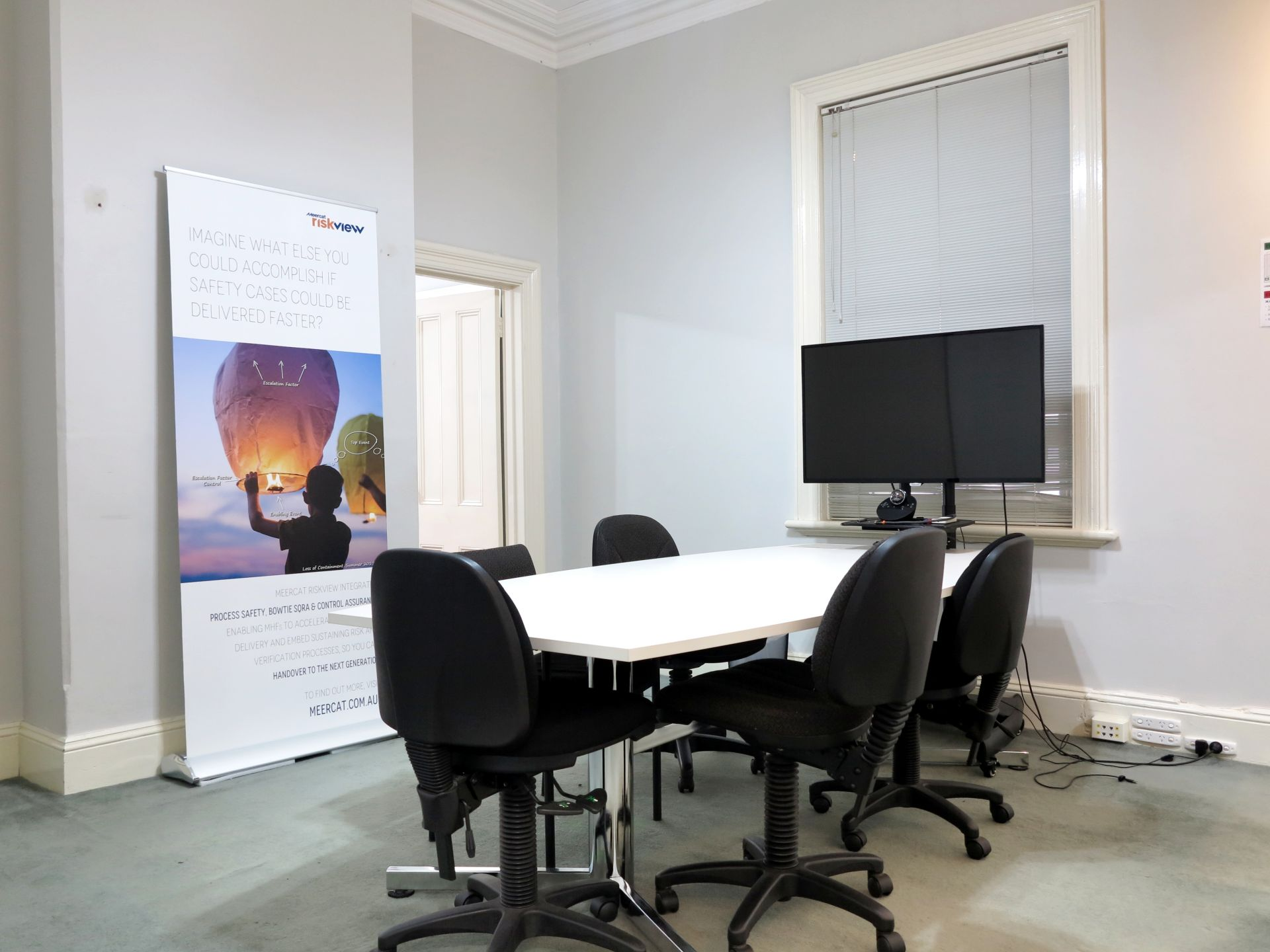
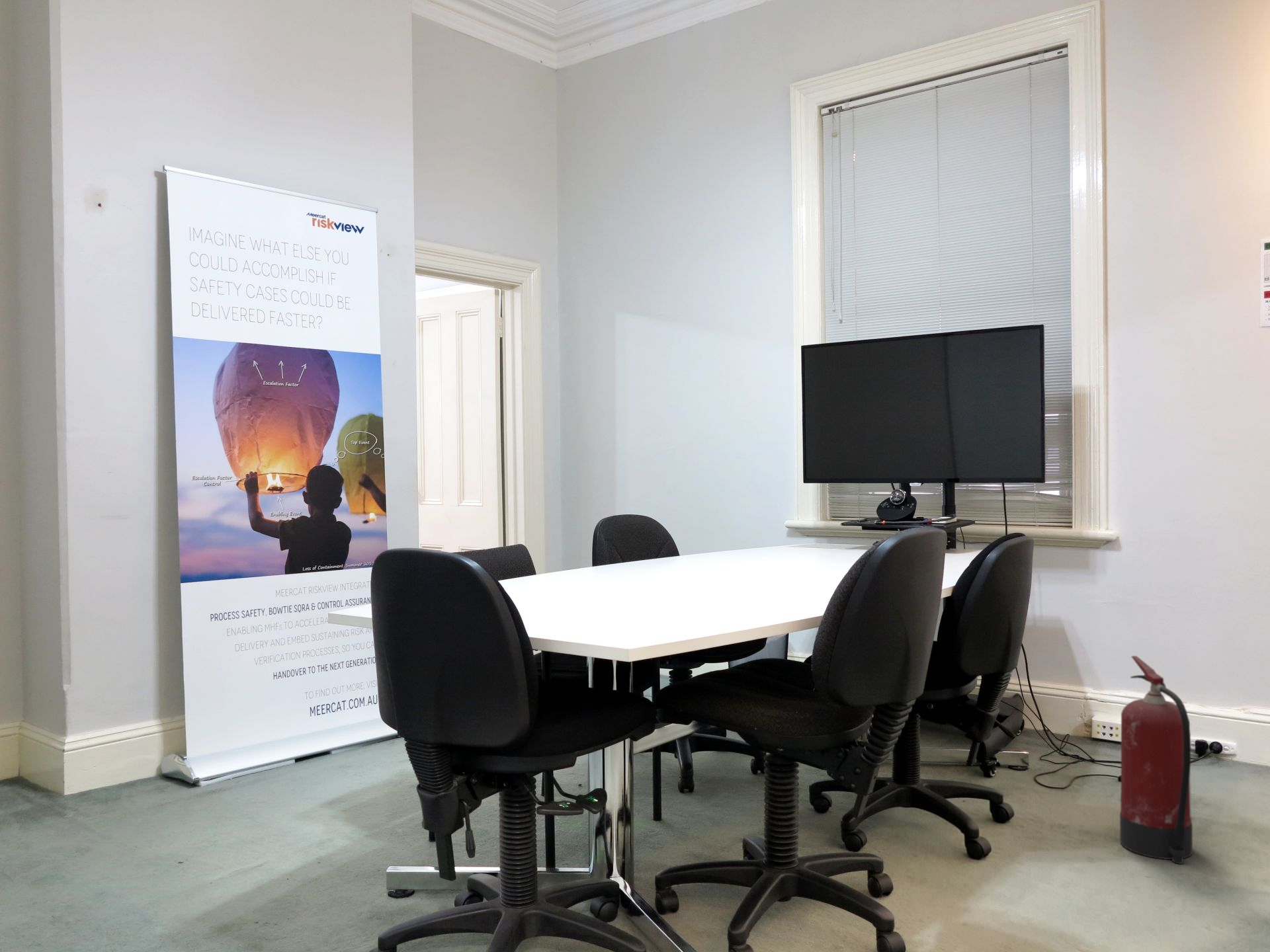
+ fire extinguisher [1119,655,1193,865]
